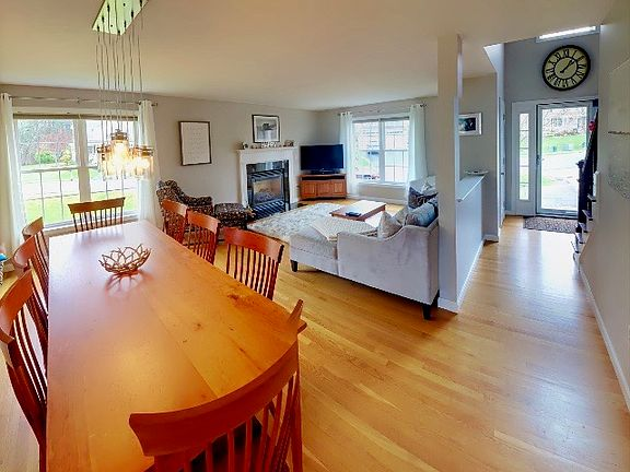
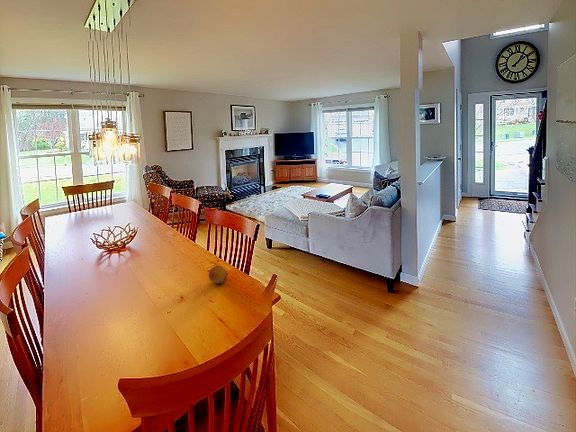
+ fruit [208,264,228,284]
